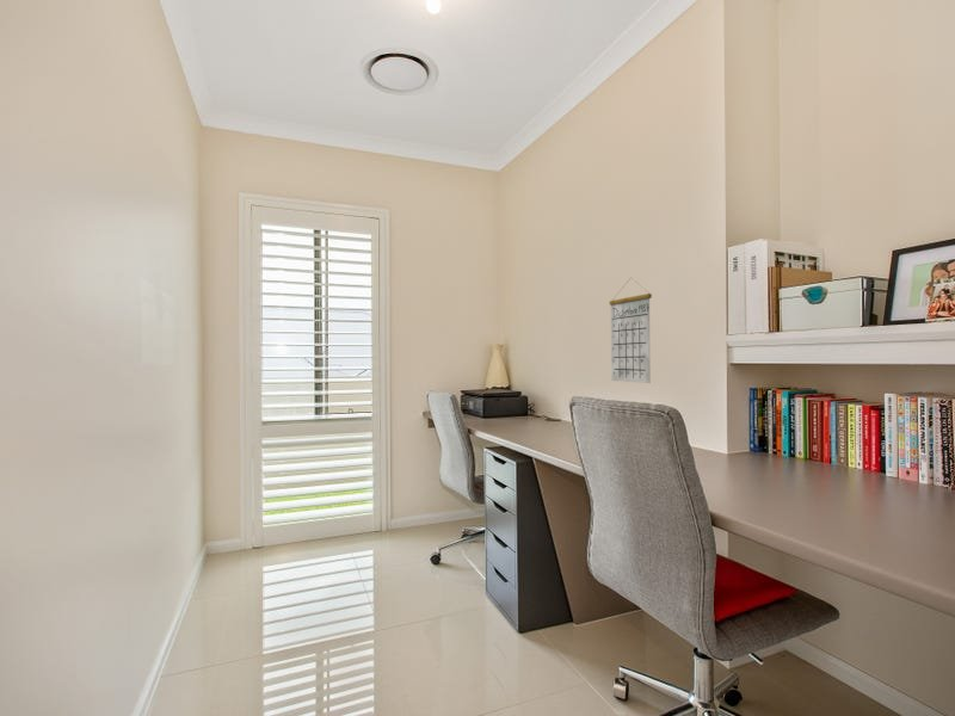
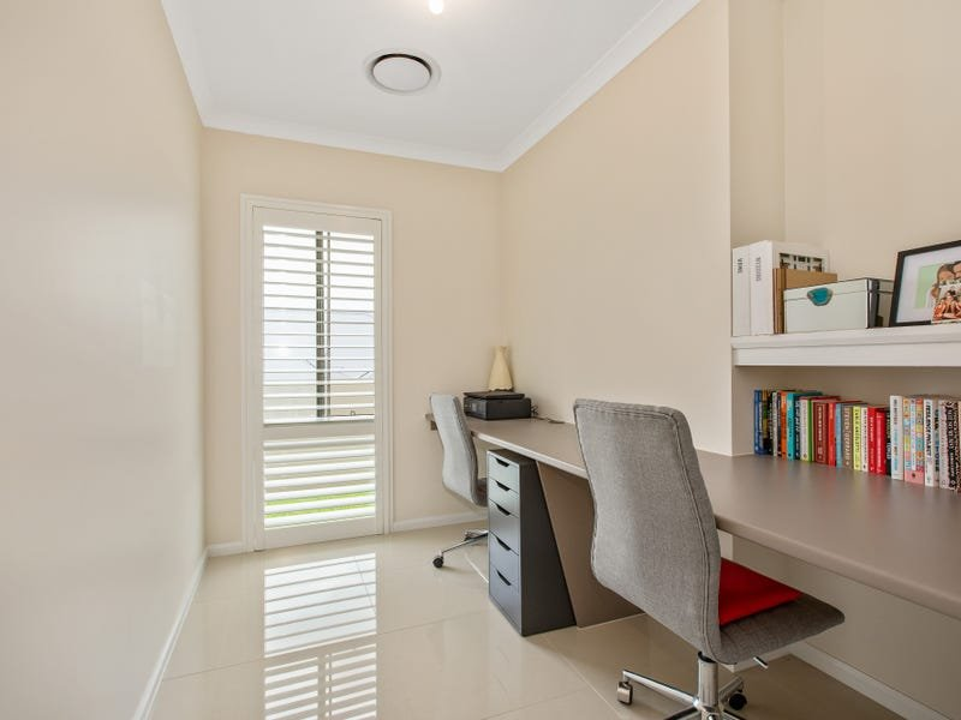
- calendar [609,277,653,384]
